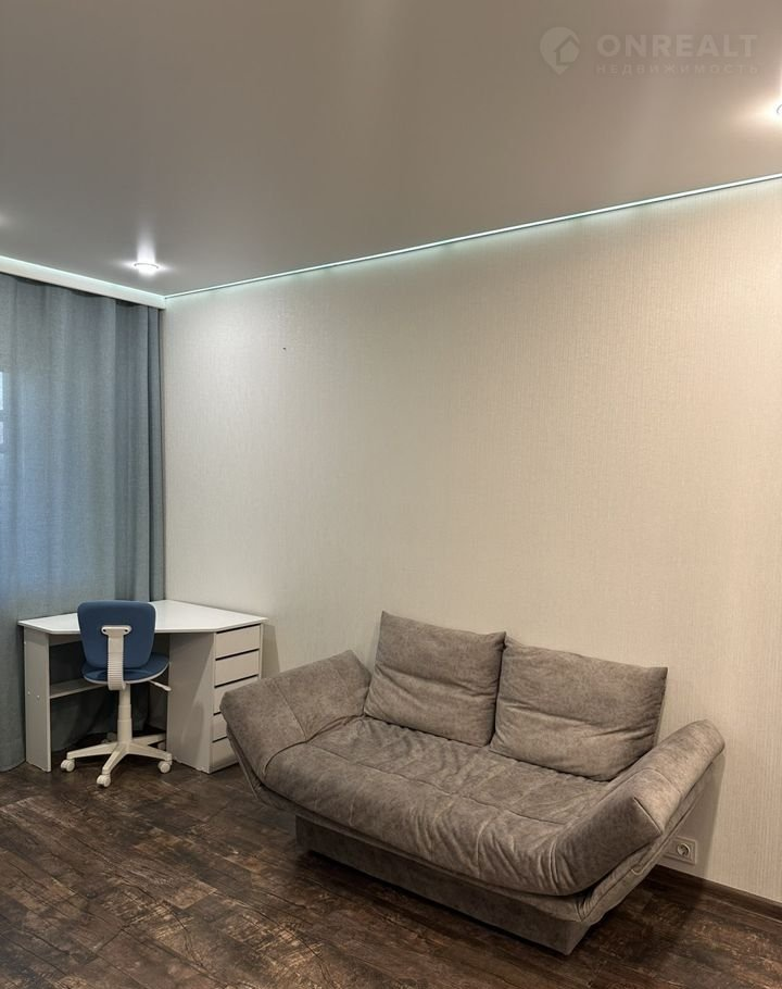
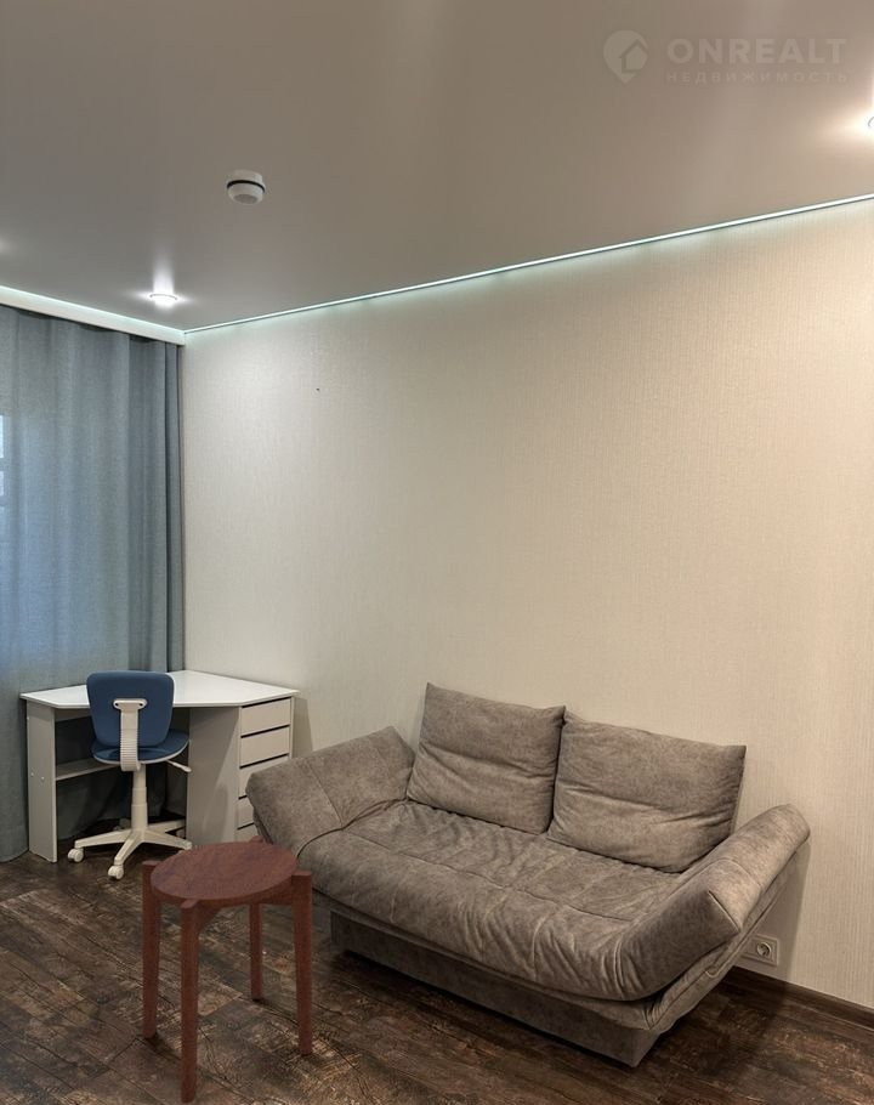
+ side table [141,834,313,1105]
+ smoke detector [225,169,266,206]
